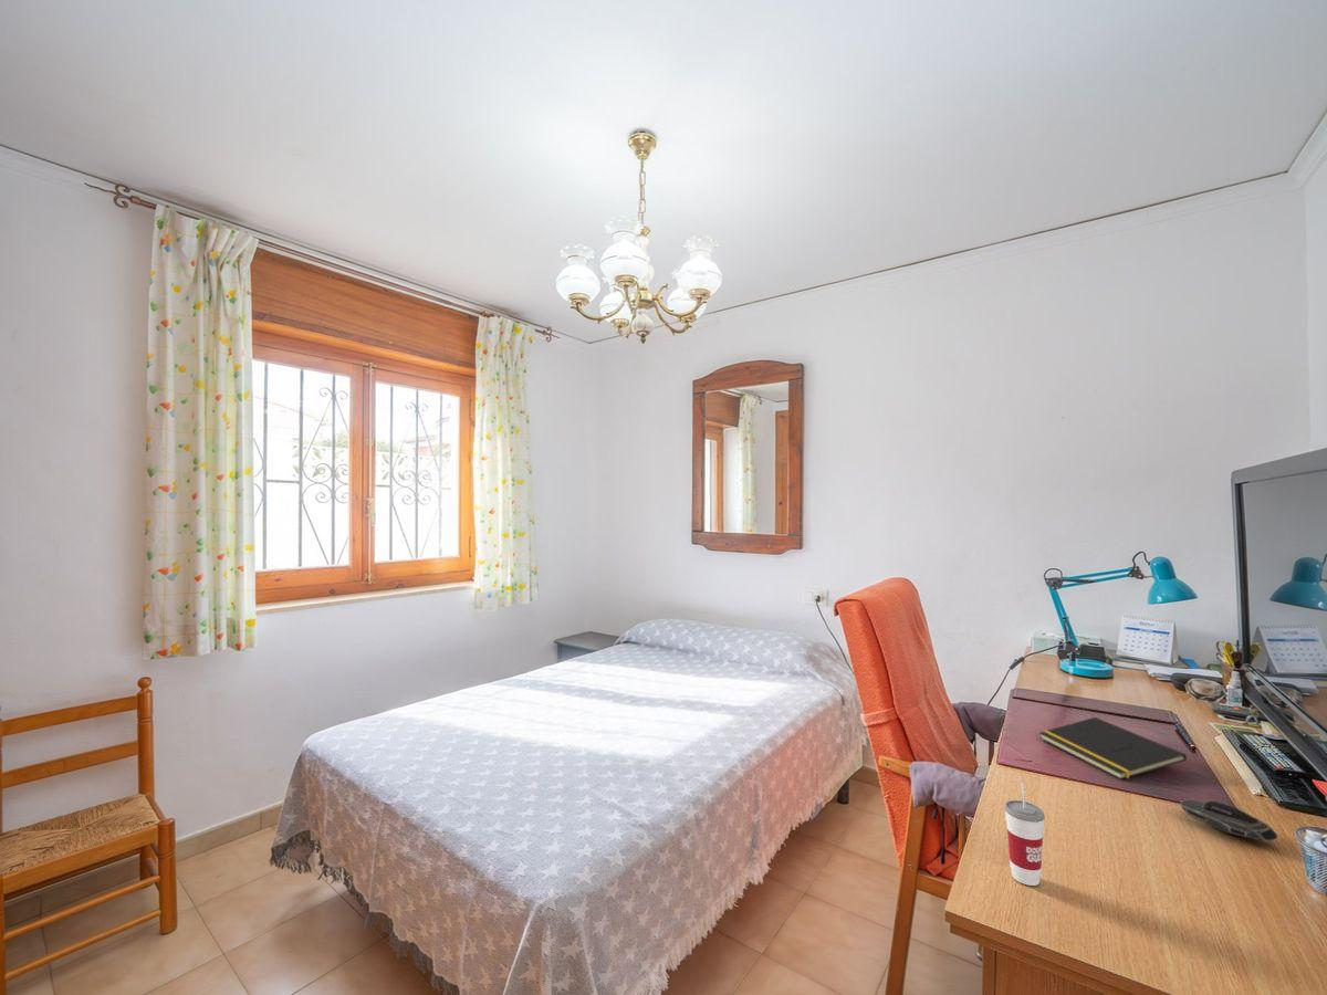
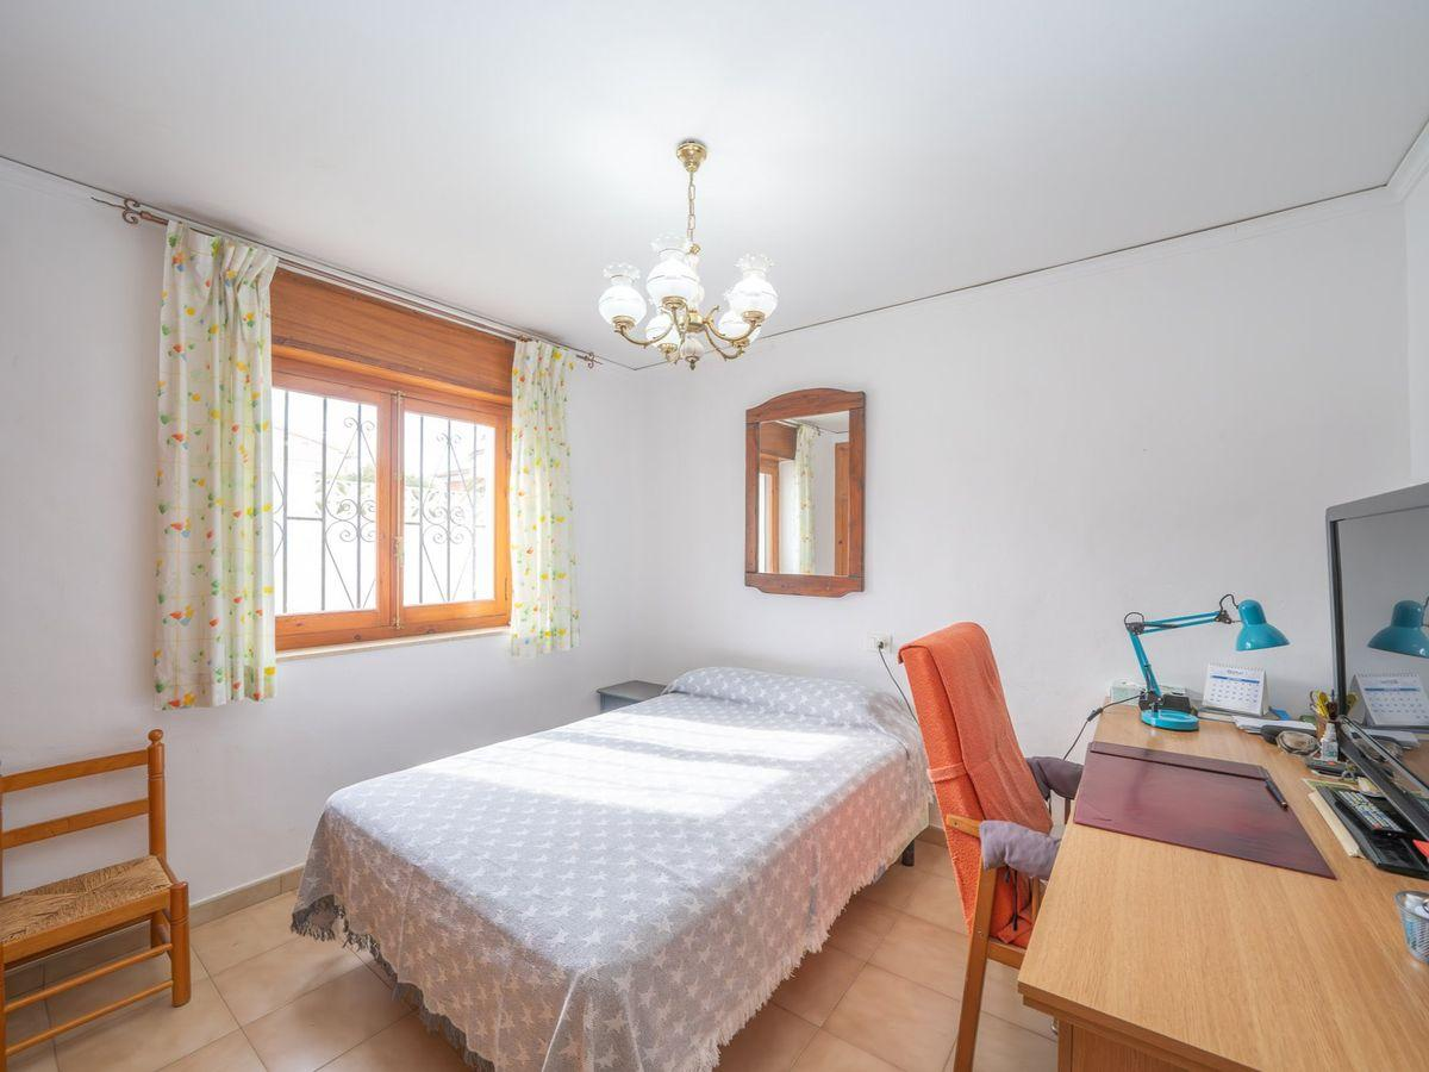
- cup [1003,782,1046,887]
- computer mouse [1179,799,1279,842]
- notepad [1038,716,1188,781]
